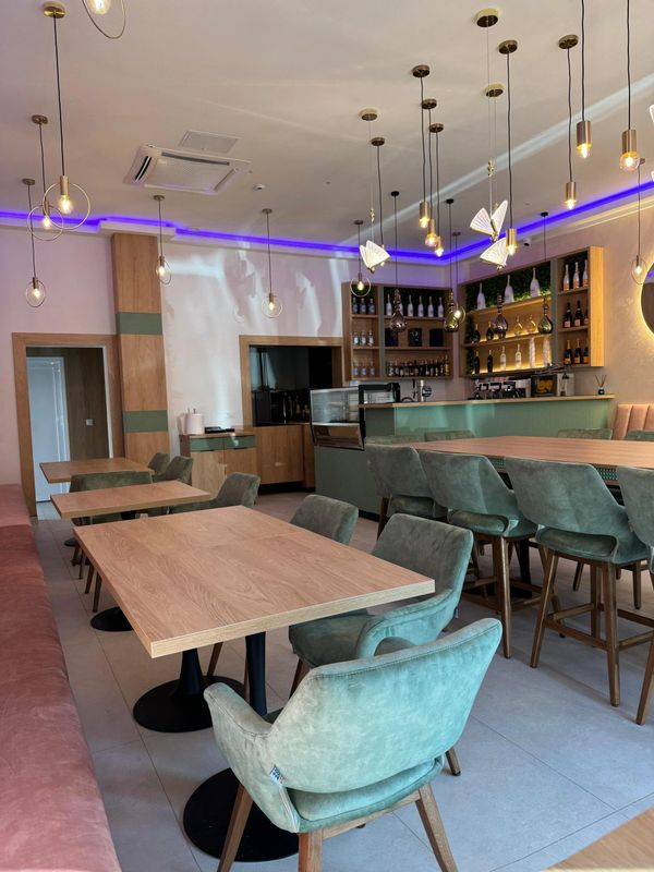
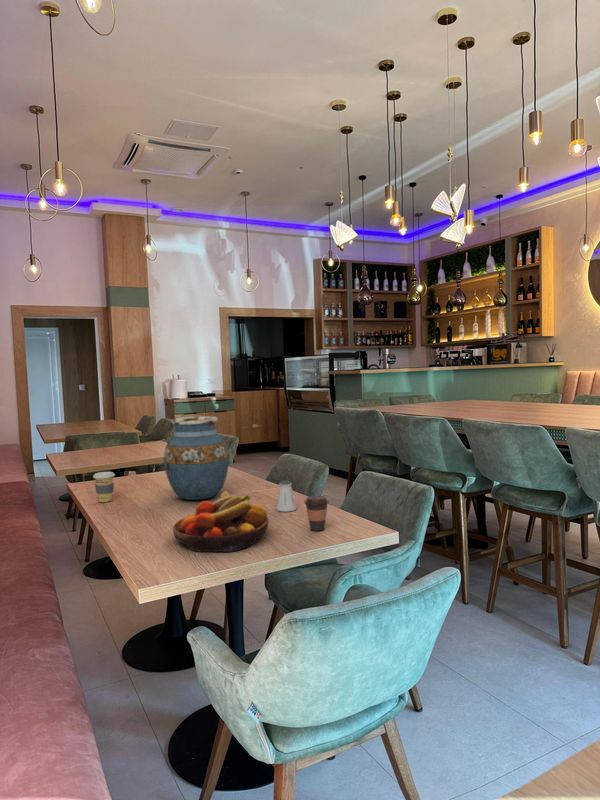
+ coffee cup [303,495,330,532]
+ vase [163,415,230,501]
+ saltshaker [275,480,298,513]
+ coffee cup [92,471,116,503]
+ fruit bowl [172,490,269,553]
